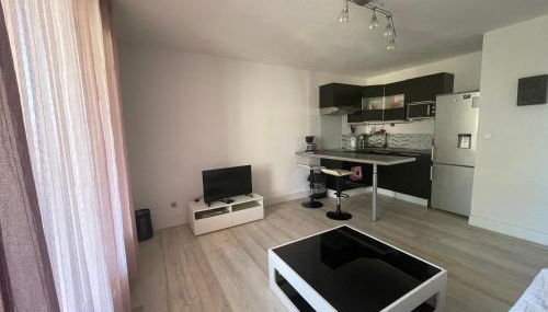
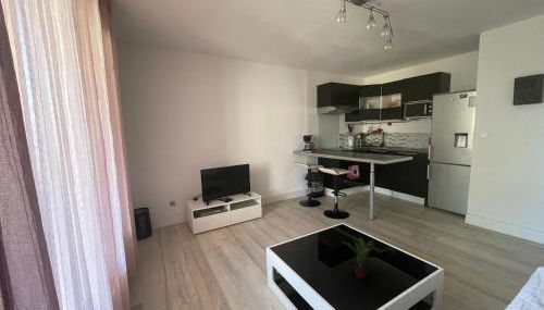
+ potted plant [339,237,375,280]
